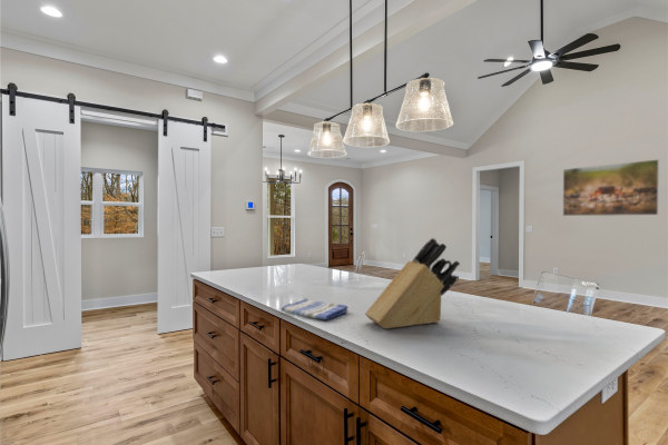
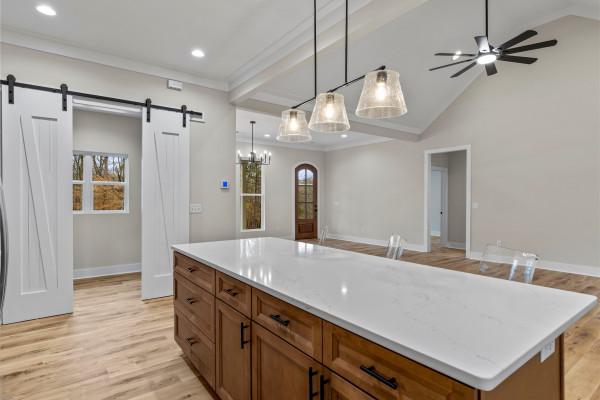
- knife block [364,237,461,330]
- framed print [562,158,660,217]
- dish towel [279,297,350,320]
